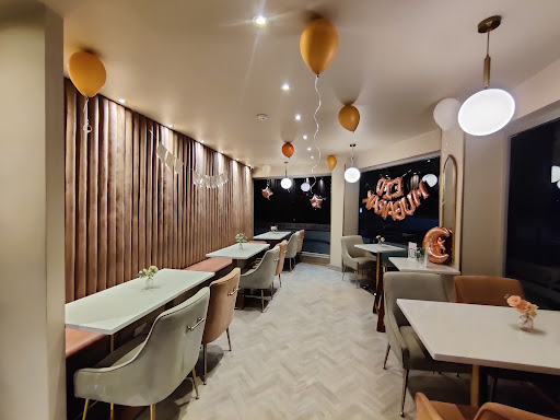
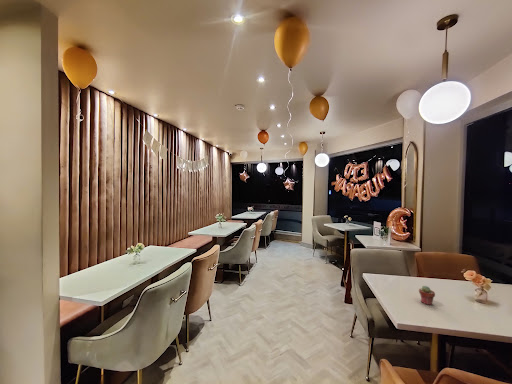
+ potted succulent [418,285,436,306]
